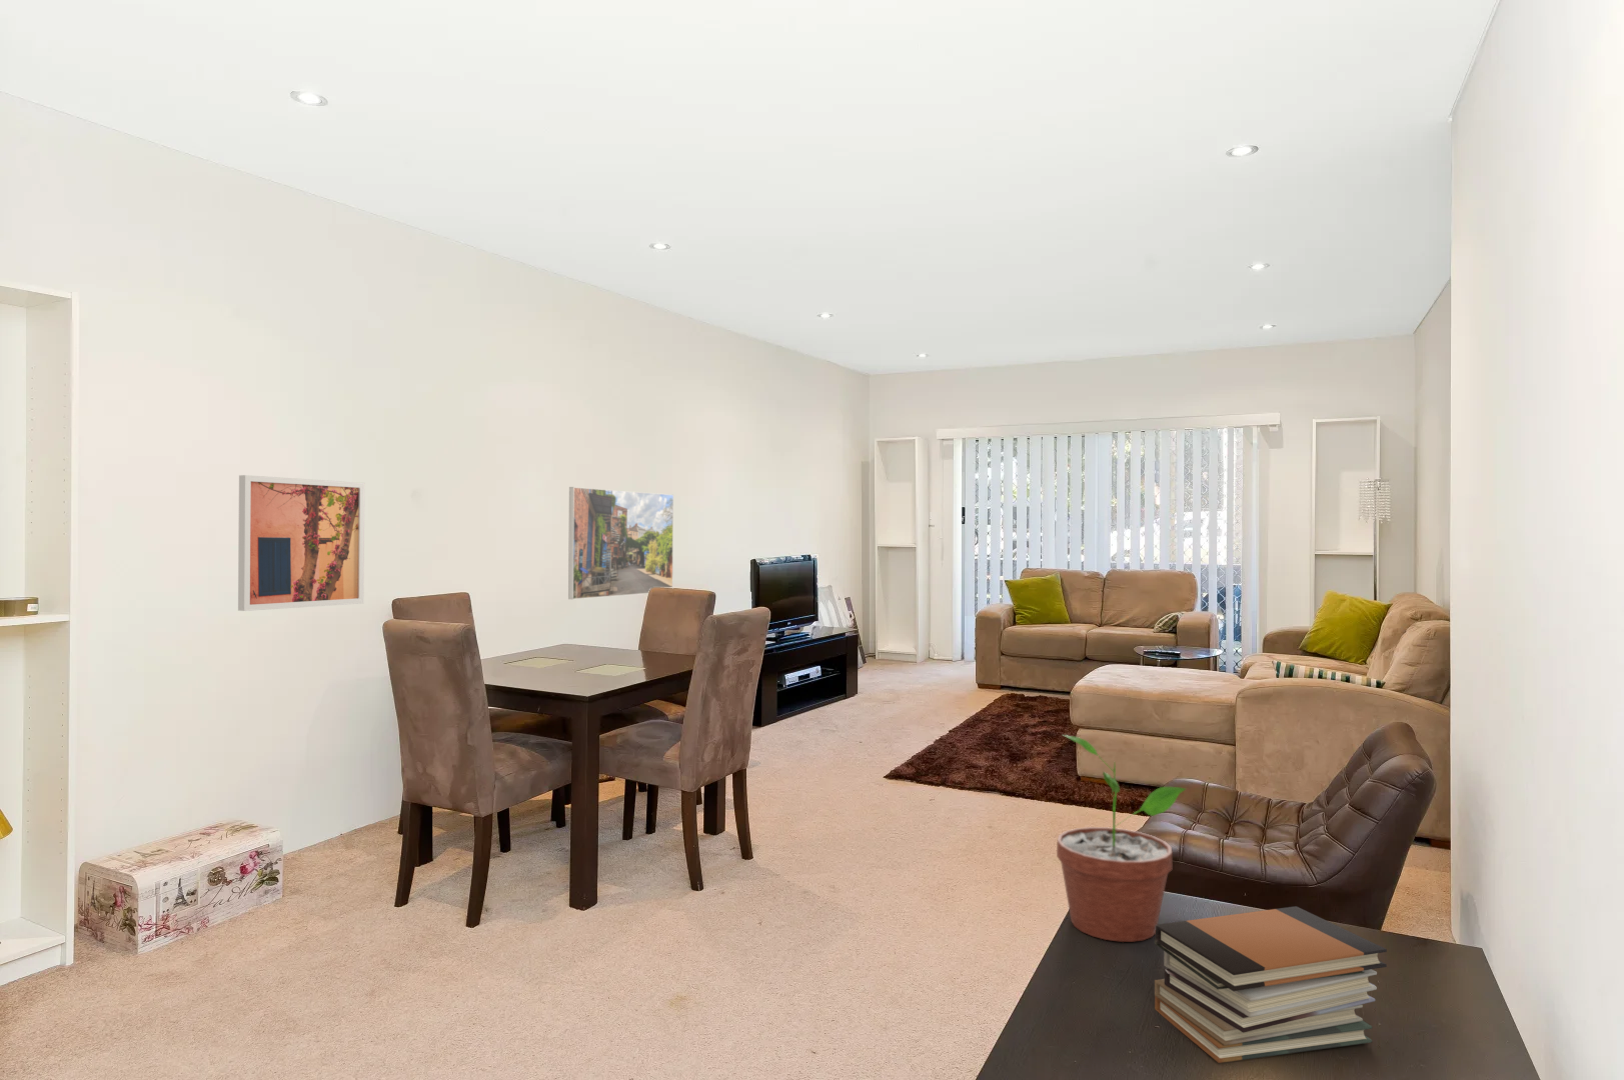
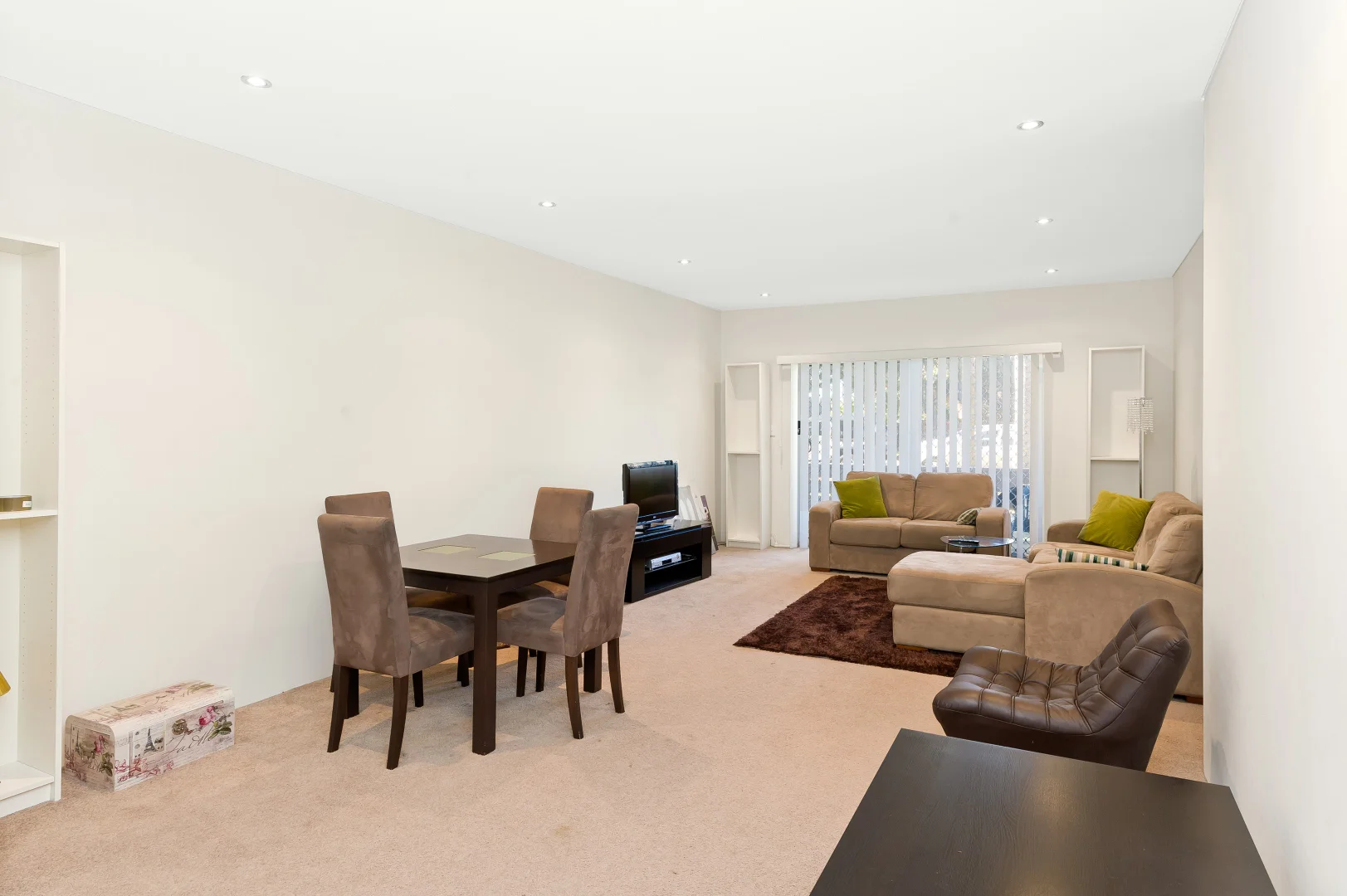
- potted plant [1056,734,1186,943]
- wall art [238,474,365,612]
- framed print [568,486,674,600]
- book stack [1154,905,1388,1064]
